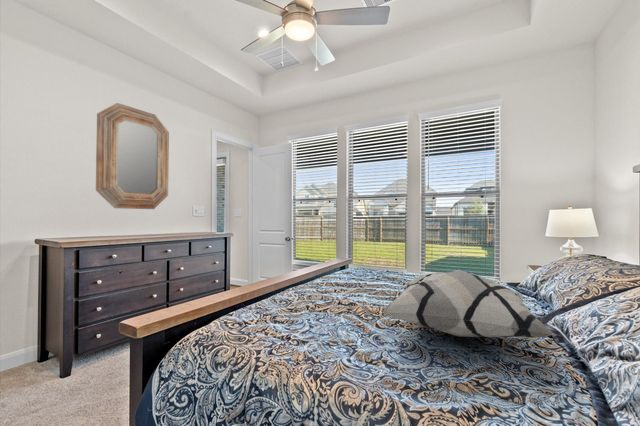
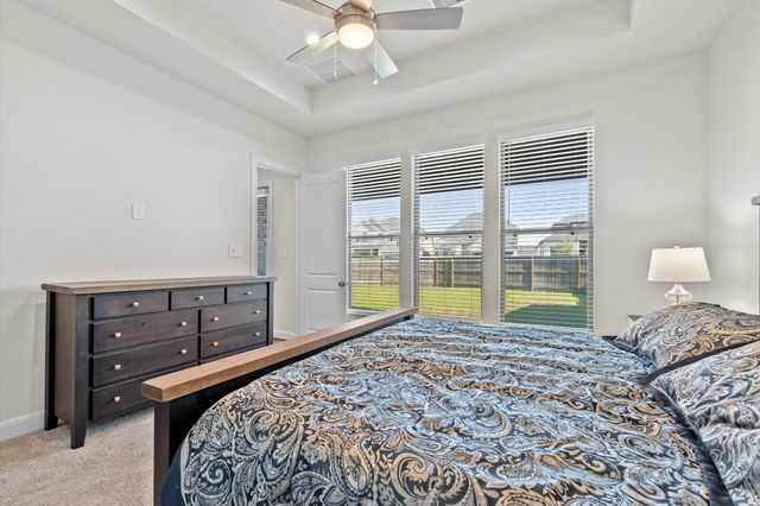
- decorative pillow [382,269,557,338]
- home mirror [95,102,170,210]
